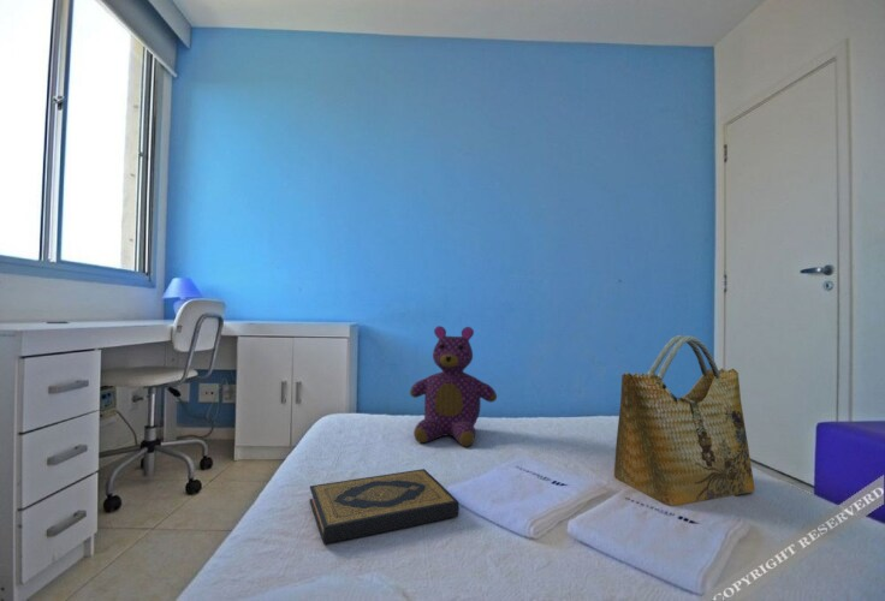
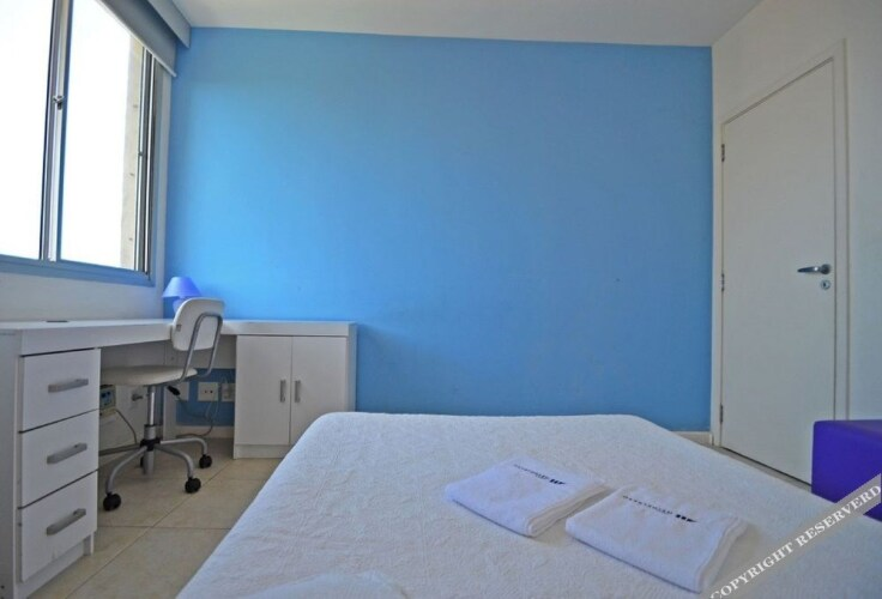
- hardback book [309,468,461,545]
- grocery bag [613,334,755,507]
- teddy bear [409,325,498,447]
